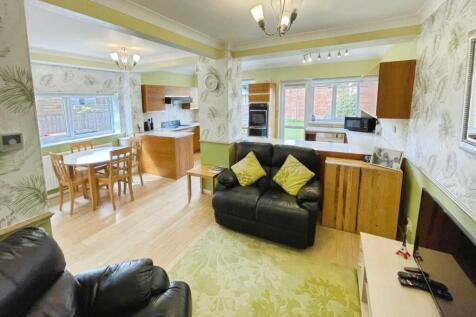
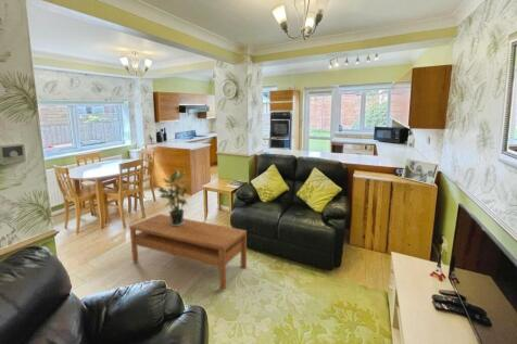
+ potted plant [156,168,191,226]
+ coffee table [128,213,248,291]
